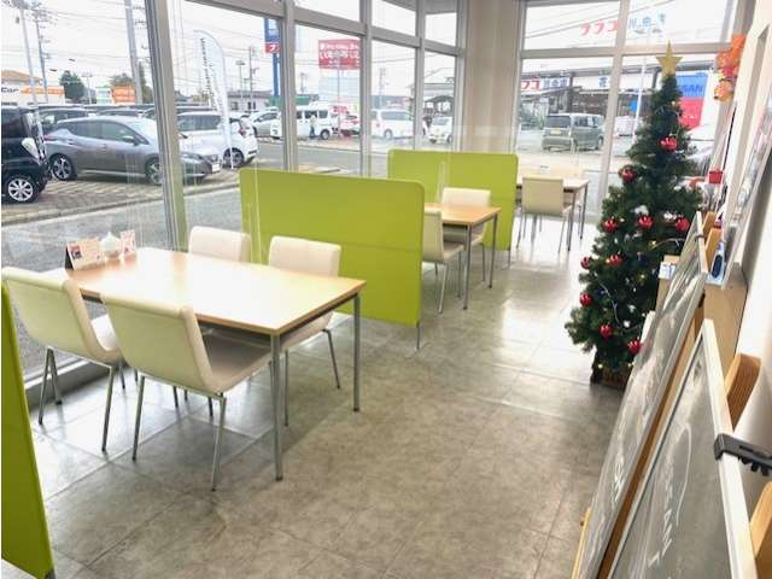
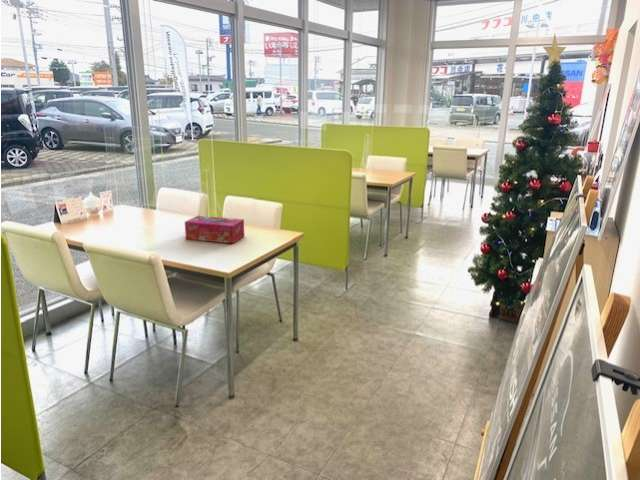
+ tissue box [184,215,245,244]
